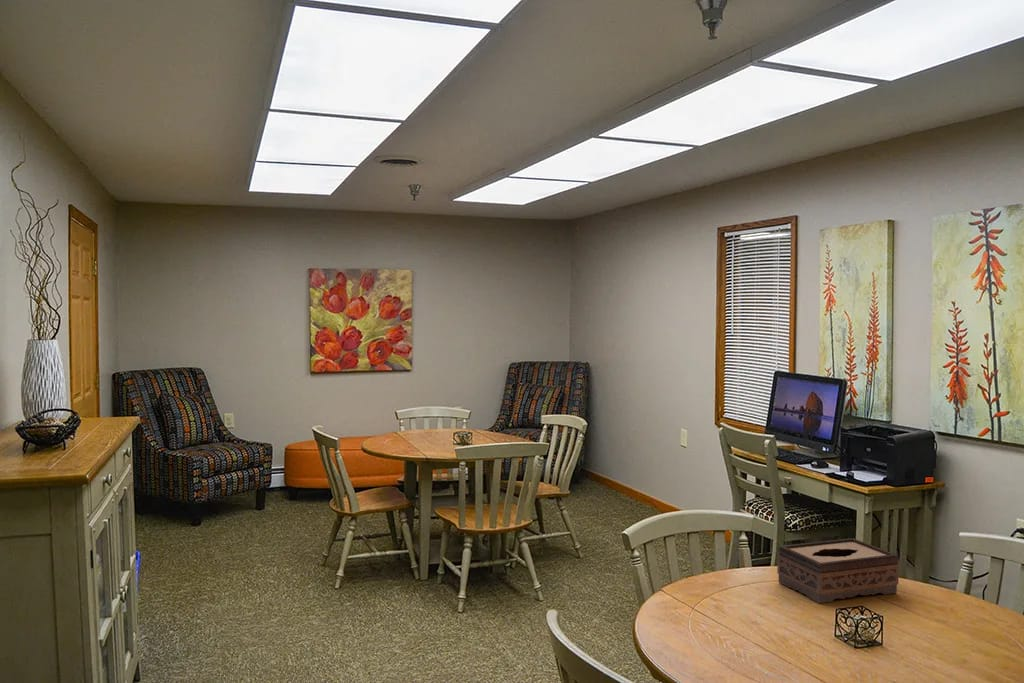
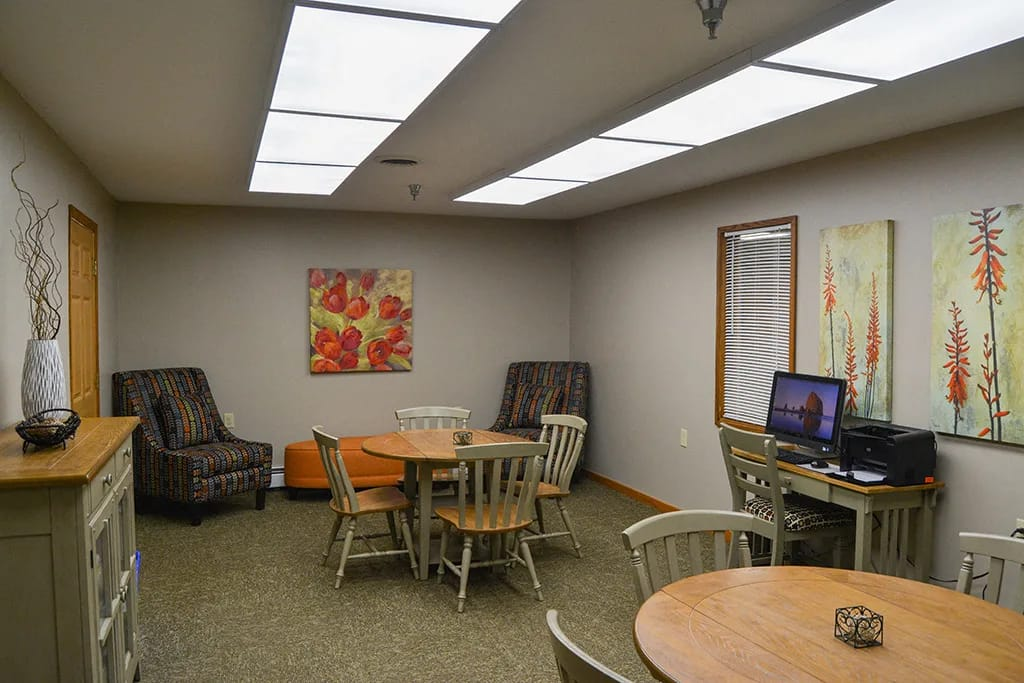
- tissue box [776,537,900,604]
